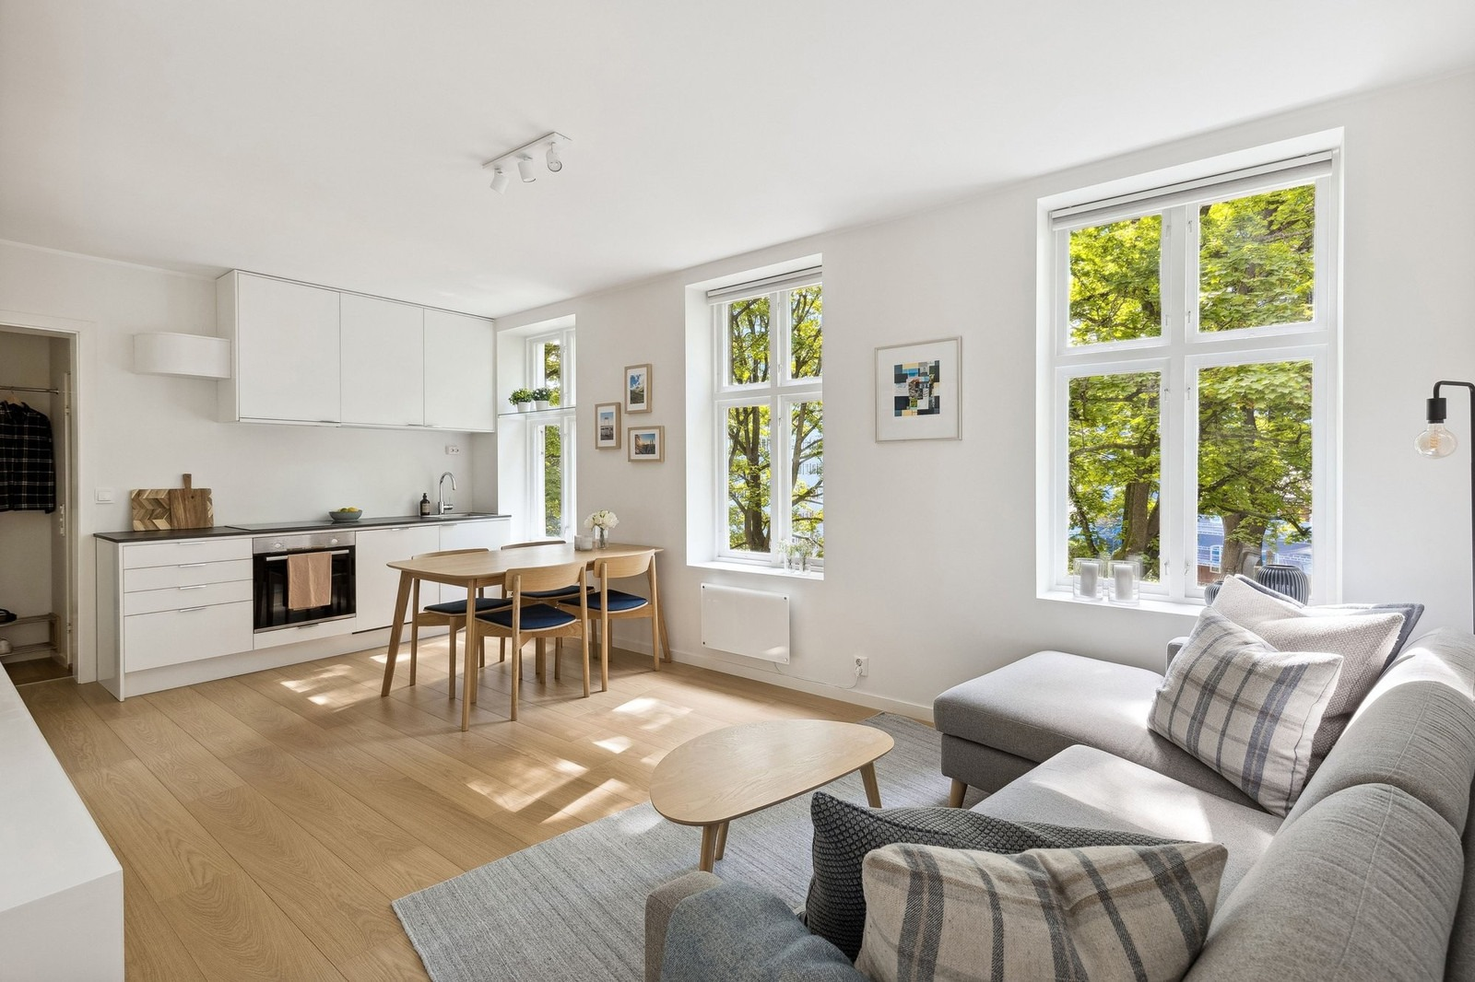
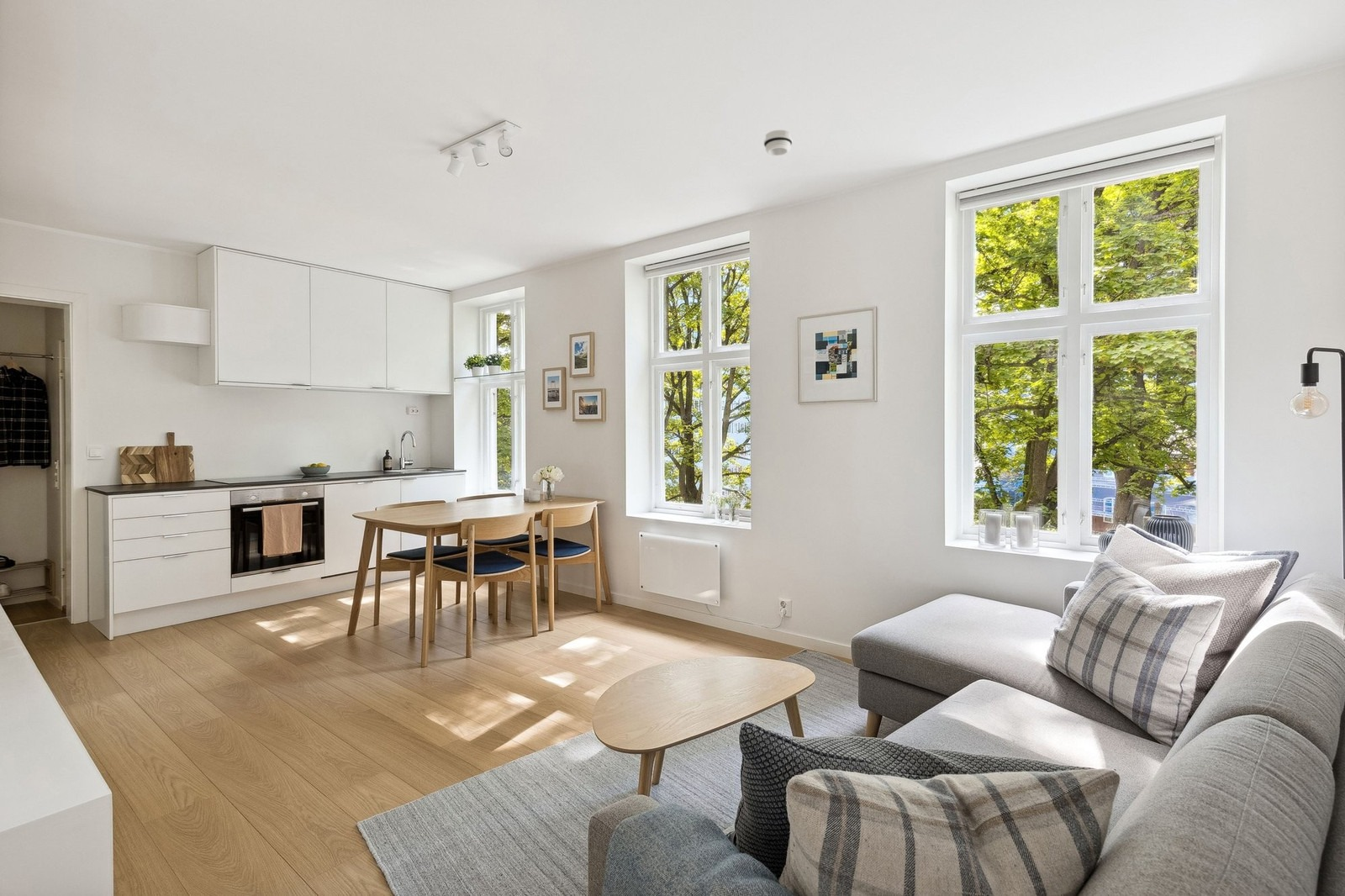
+ smoke detector [763,129,793,156]
